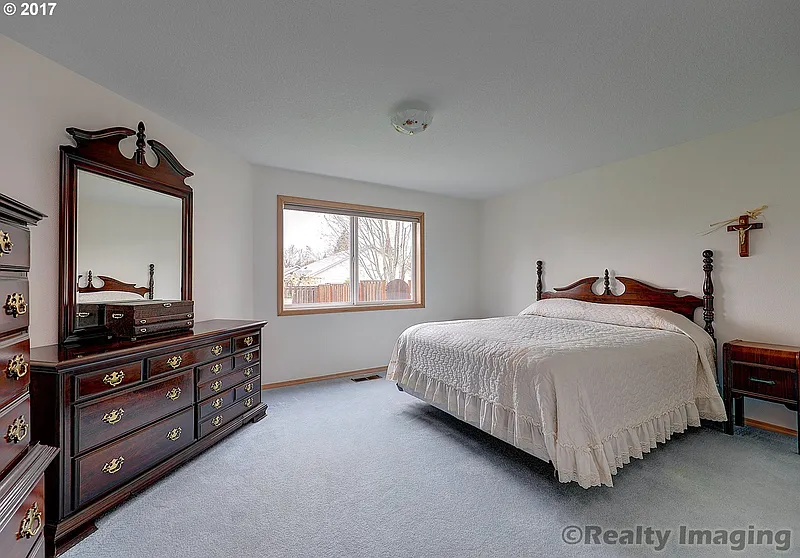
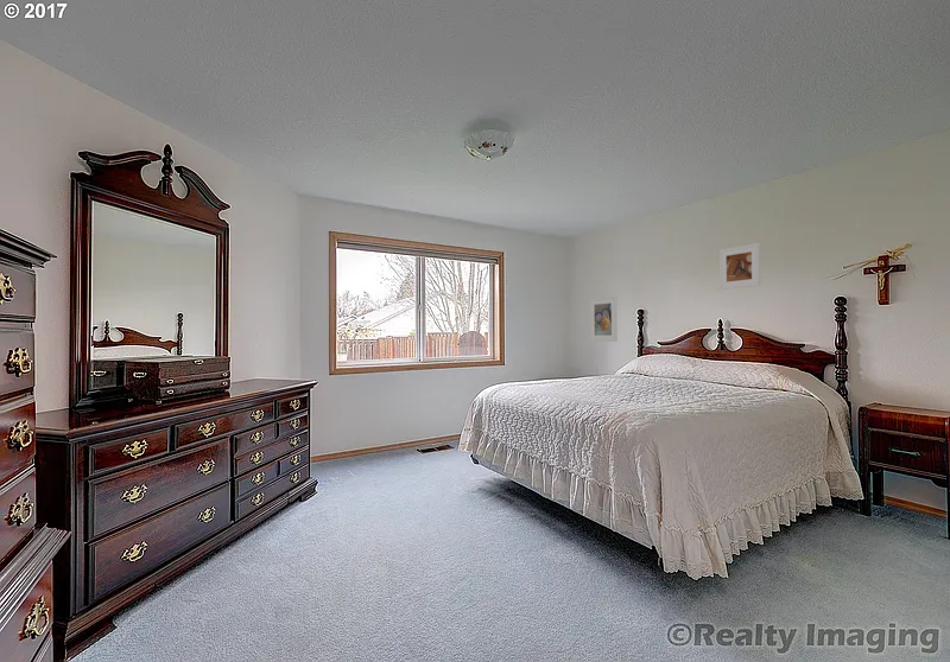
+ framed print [718,242,761,291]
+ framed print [589,295,619,343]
